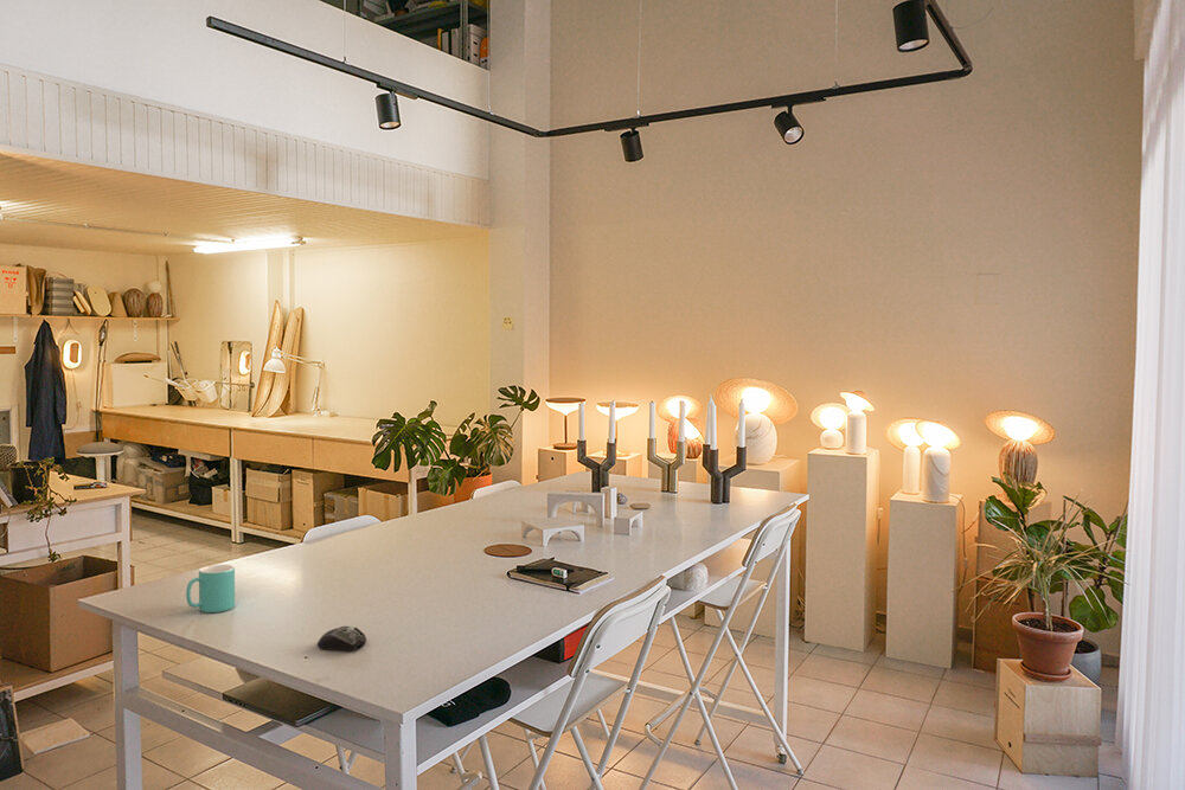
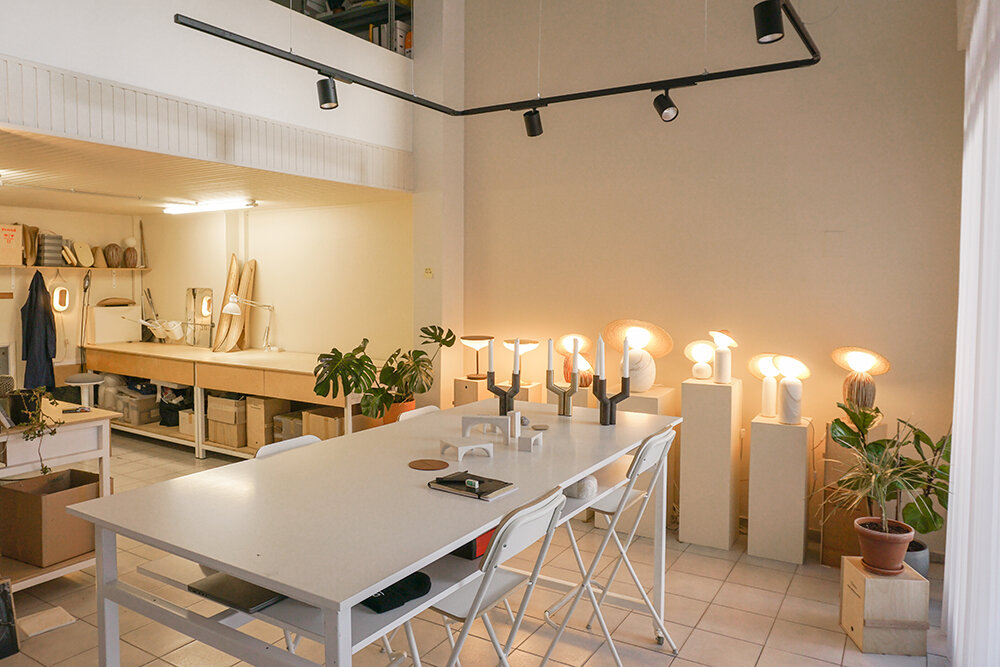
- mug [185,564,236,614]
- computer mouse [315,625,367,653]
